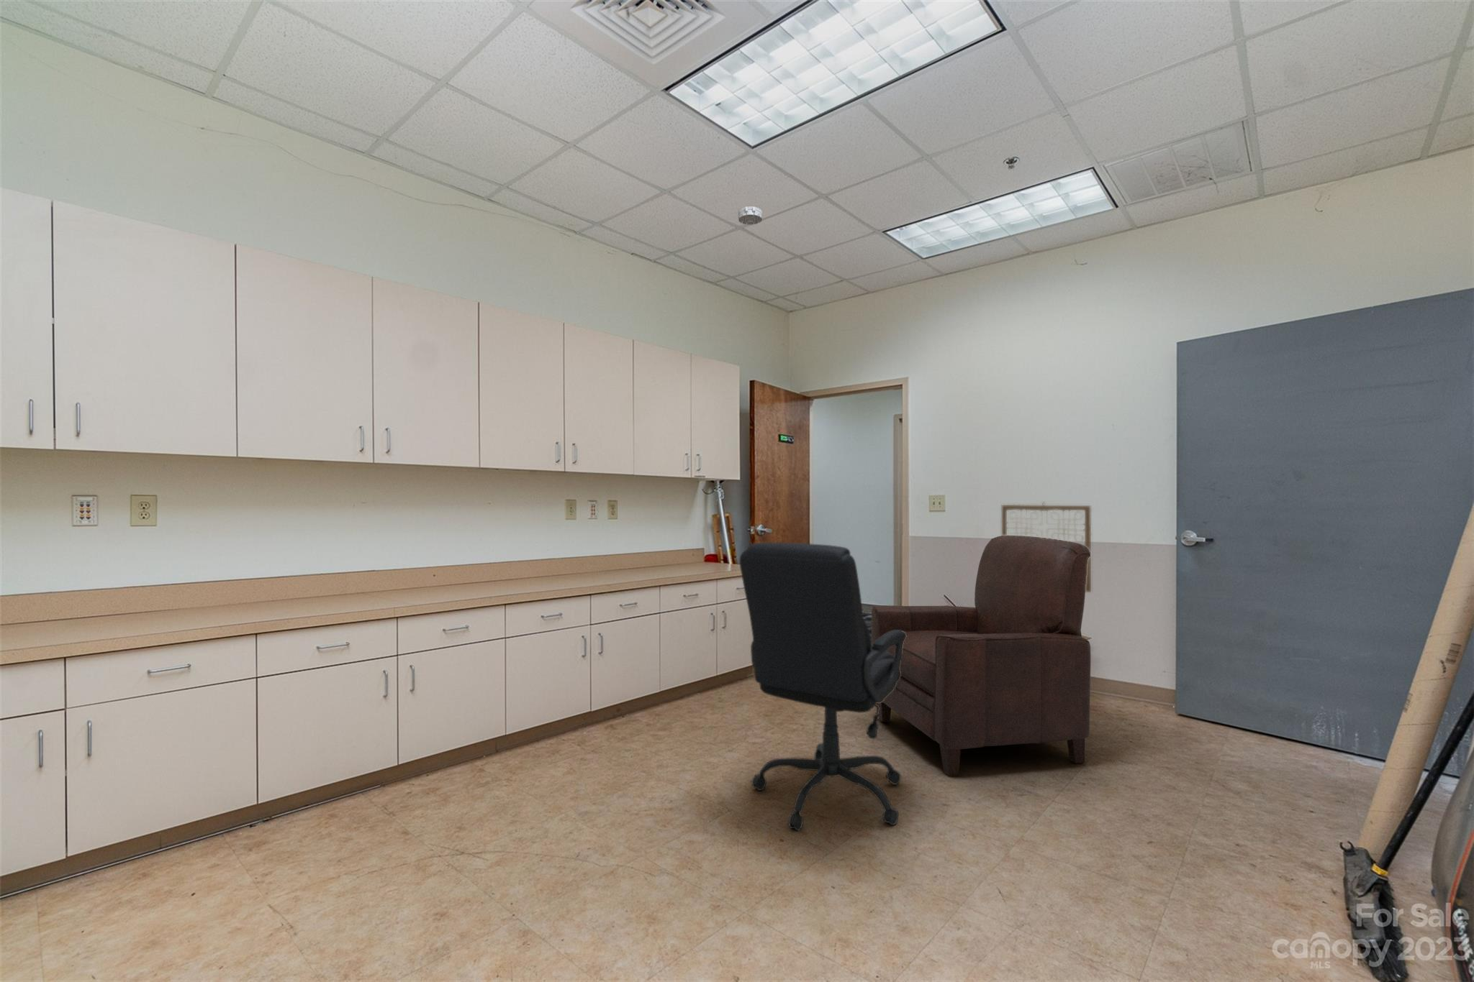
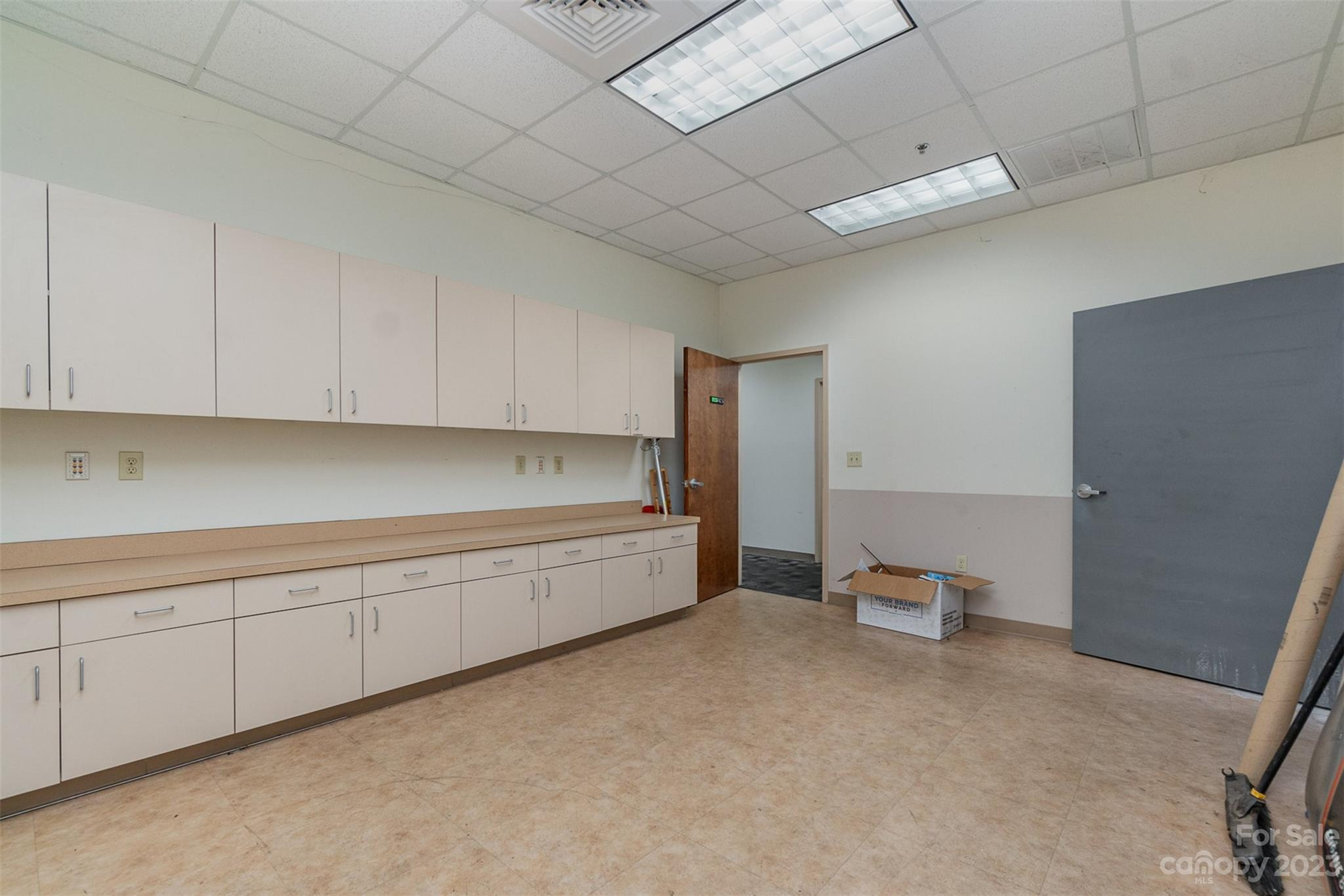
- smoke detector [738,206,763,226]
- wall art [1001,502,1092,593]
- chair [739,543,907,832]
- chair [871,535,1091,778]
